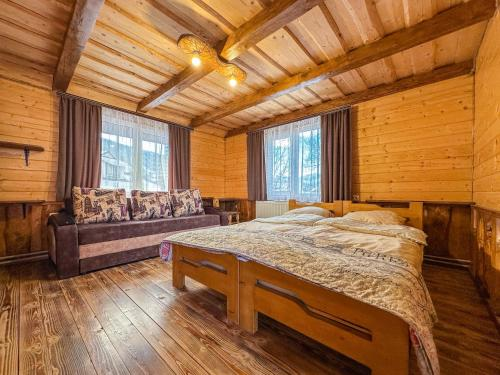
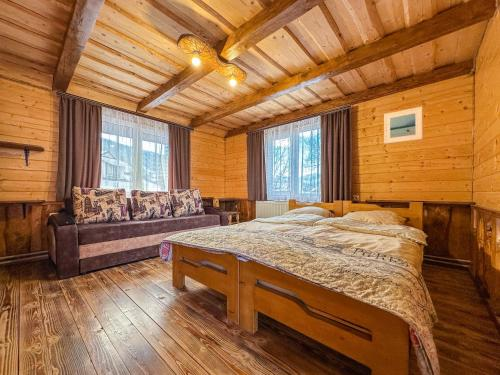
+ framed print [383,106,423,145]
